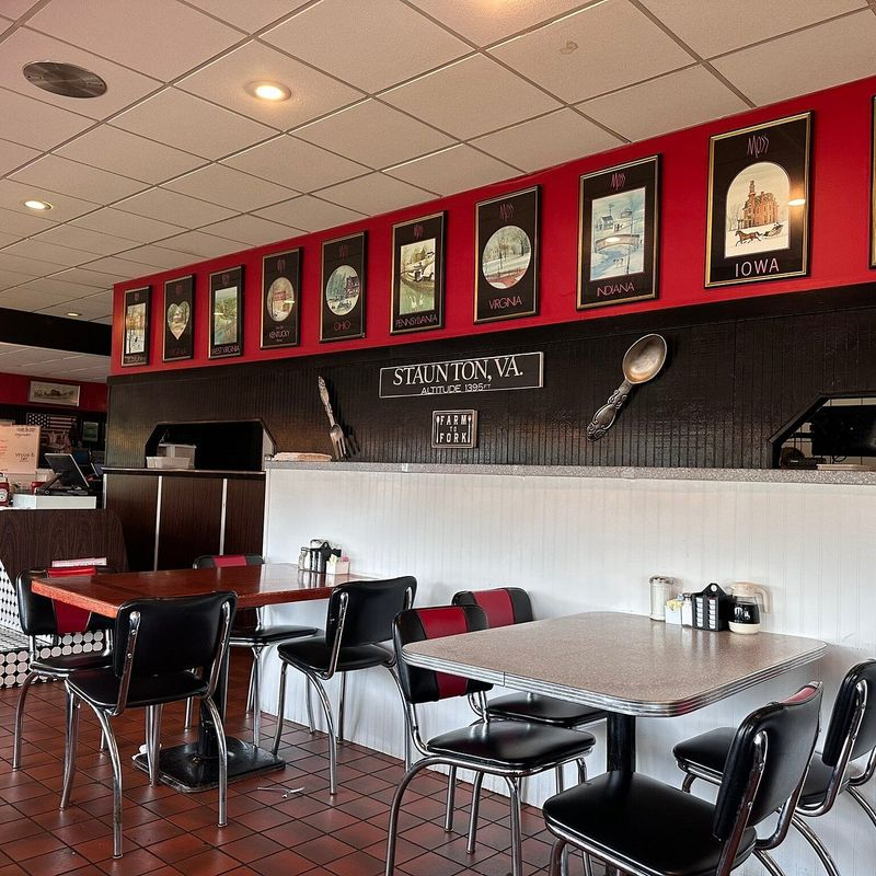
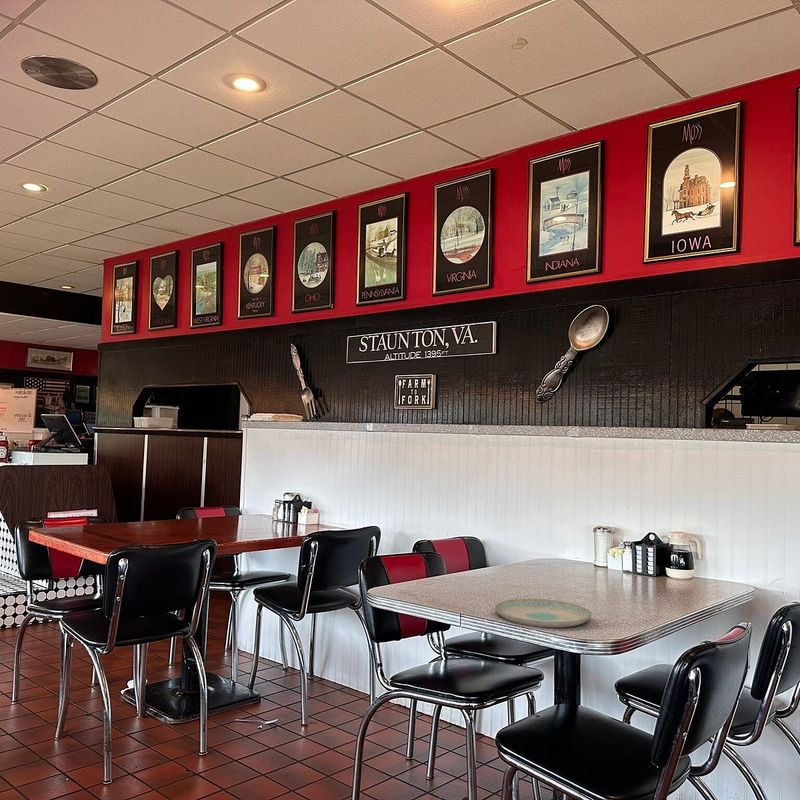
+ plate [494,598,592,629]
